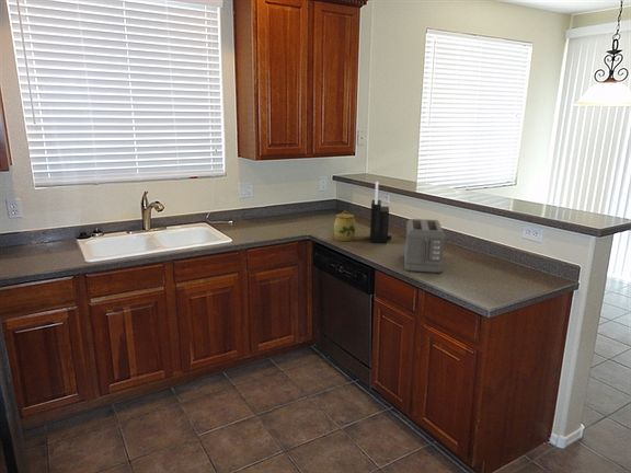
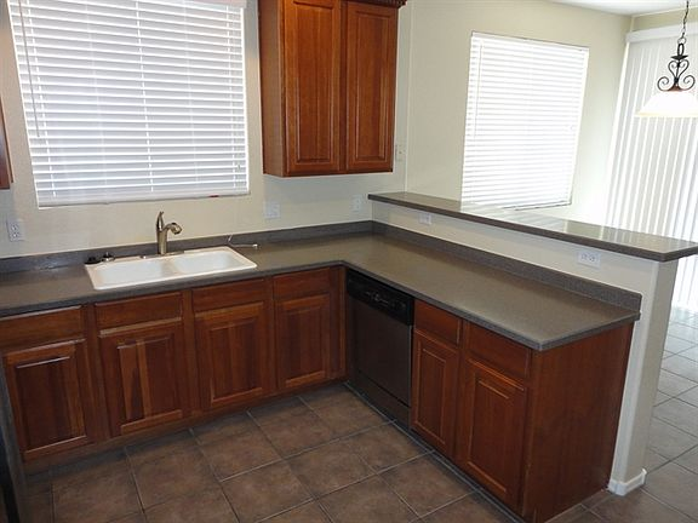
- knife block [369,181,392,244]
- toaster [403,218,446,274]
- jar [333,209,357,242]
